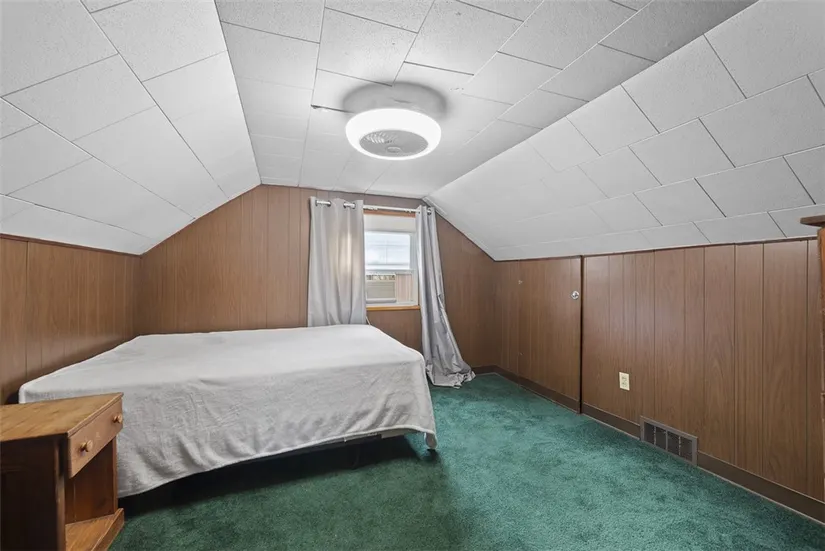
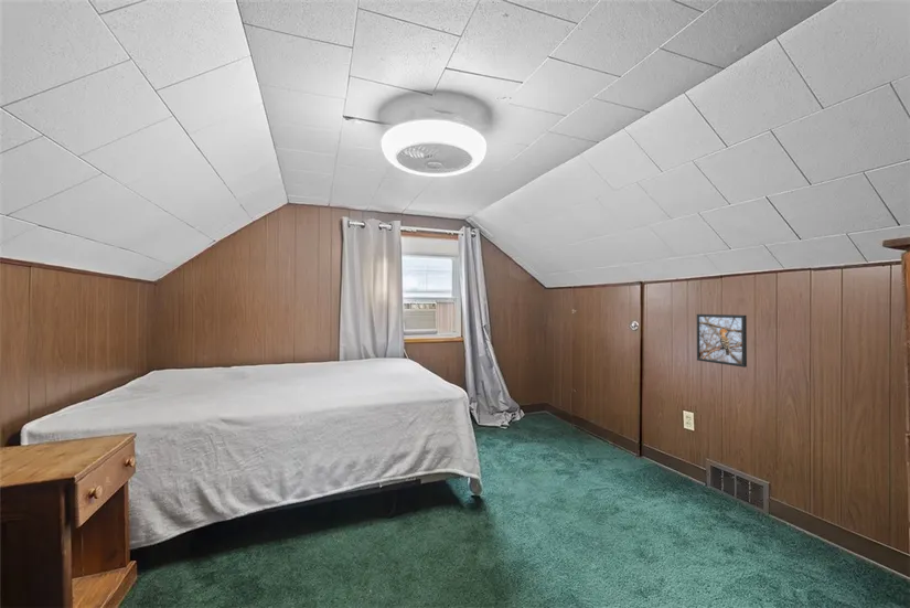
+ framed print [696,313,748,369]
